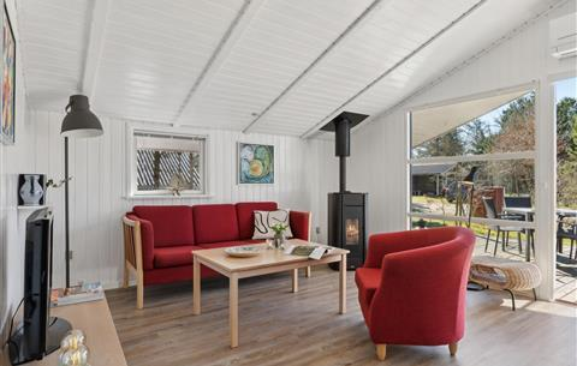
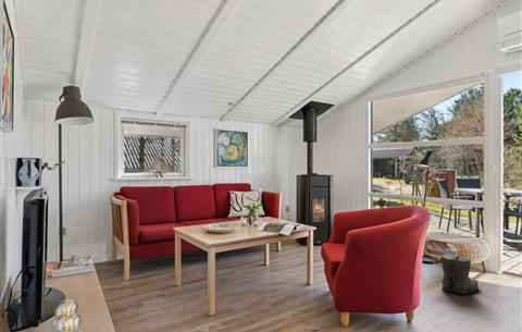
+ boots [440,253,480,295]
